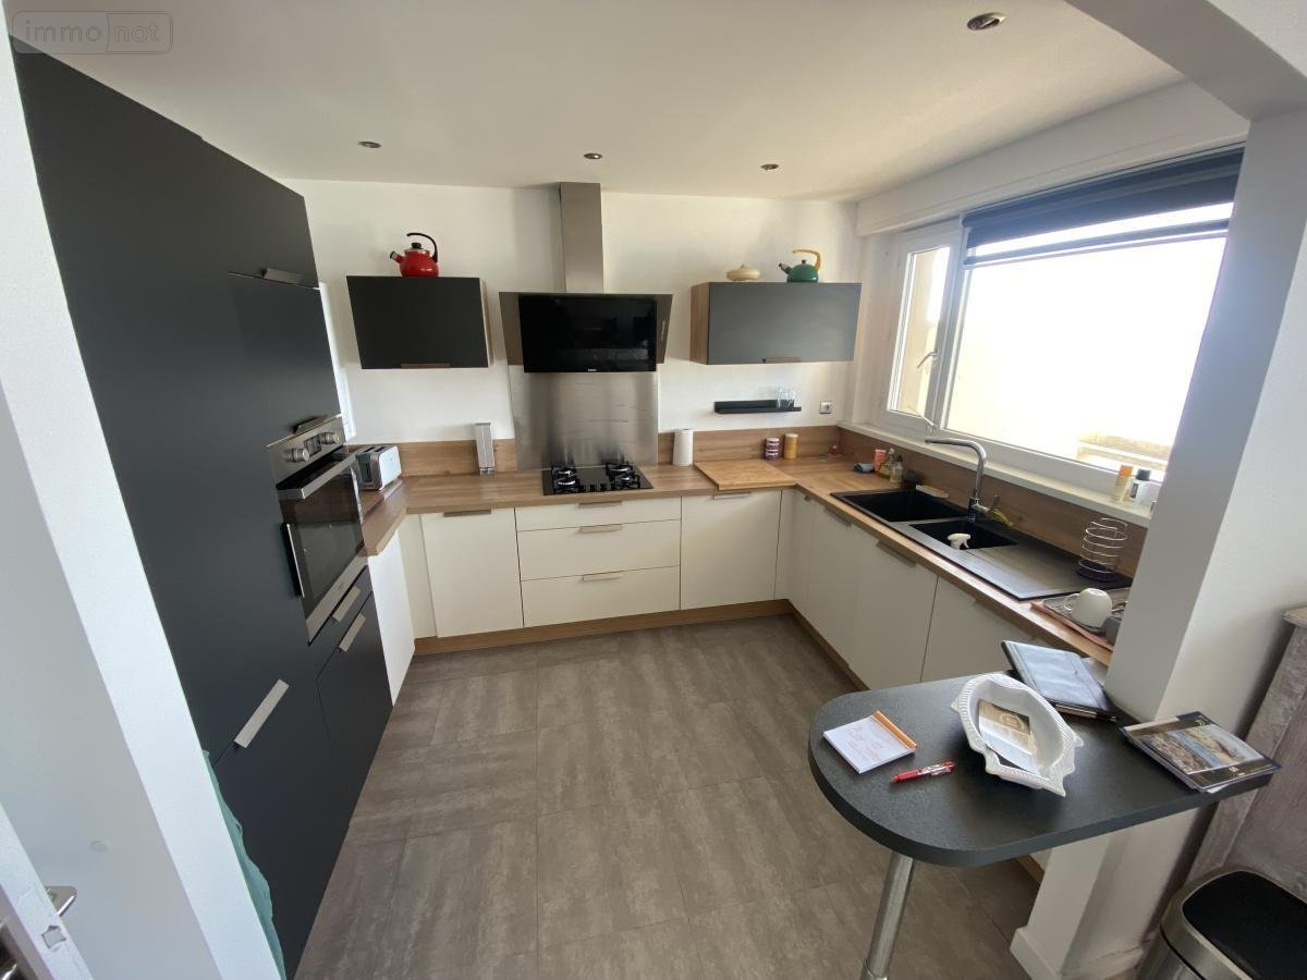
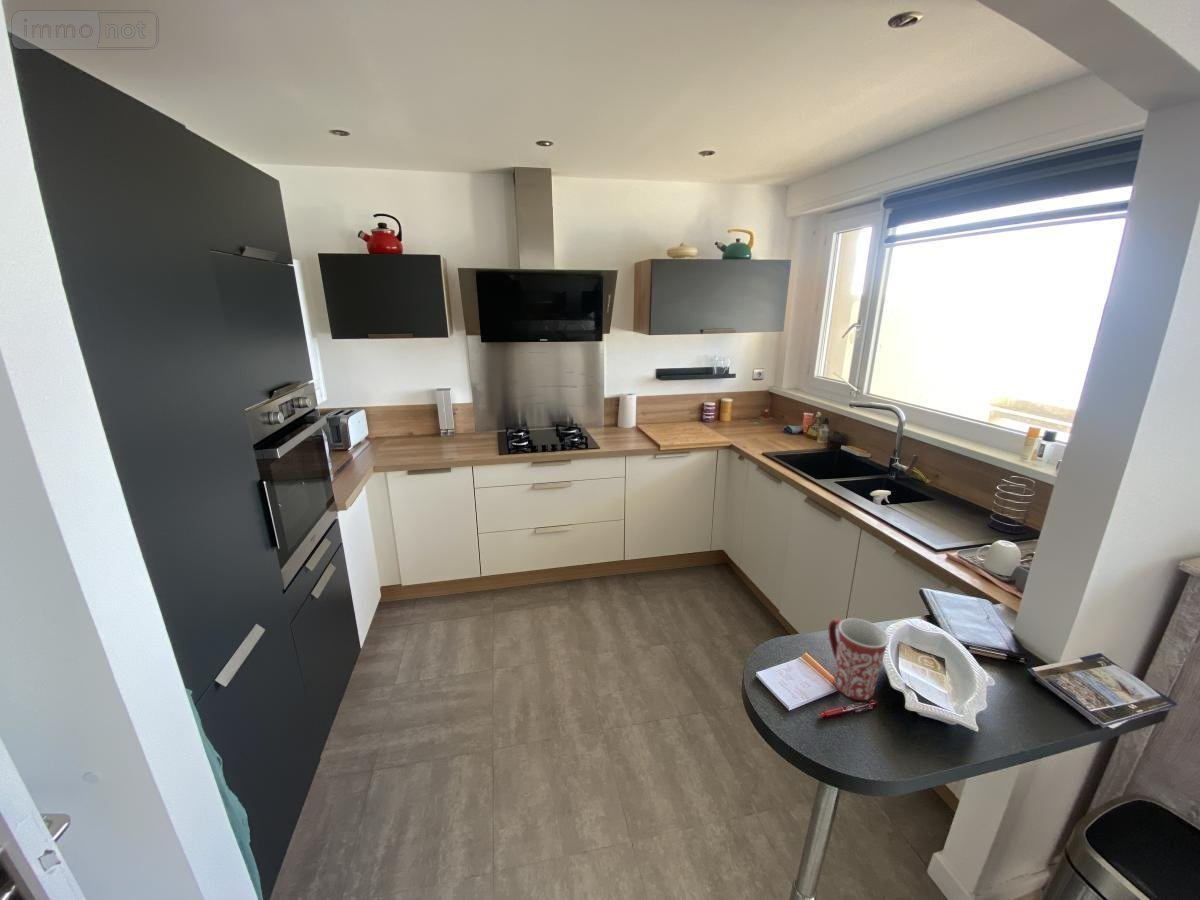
+ mug [828,617,890,701]
